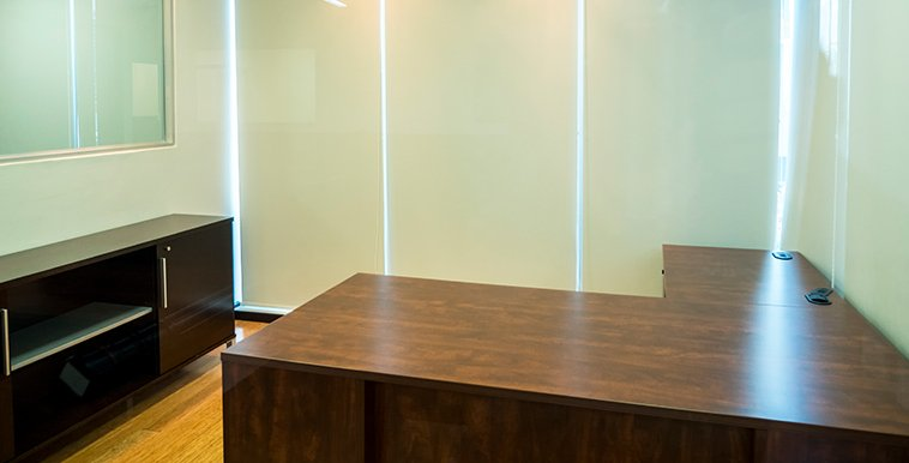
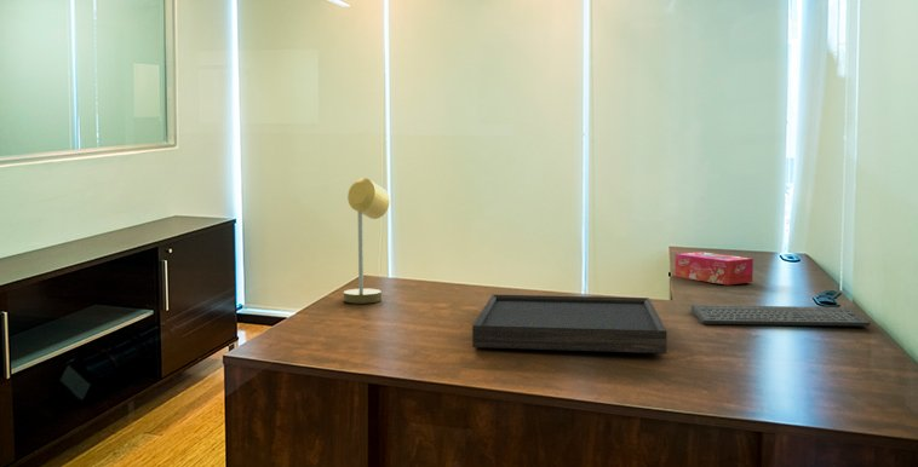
+ keyboard [690,305,872,327]
+ tissue box [673,250,755,286]
+ monitor [471,294,669,354]
+ desk lamp [343,177,391,305]
